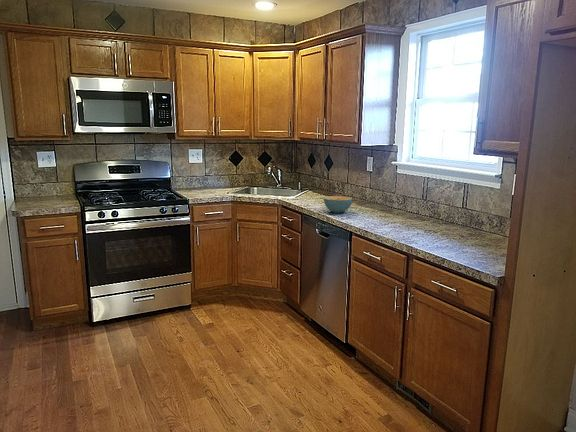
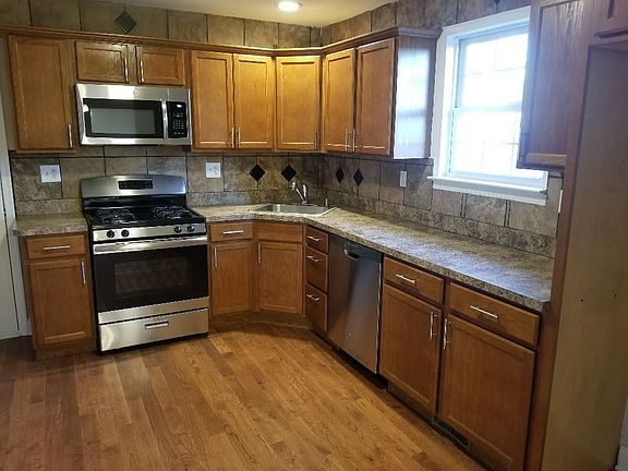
- cereal bowl [323,195,354,214]
